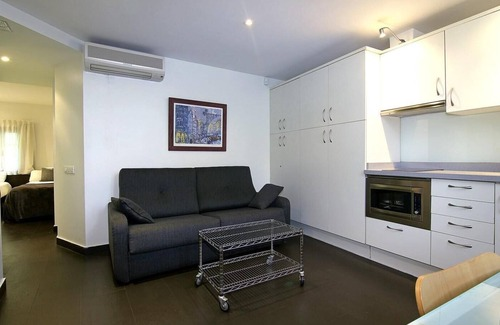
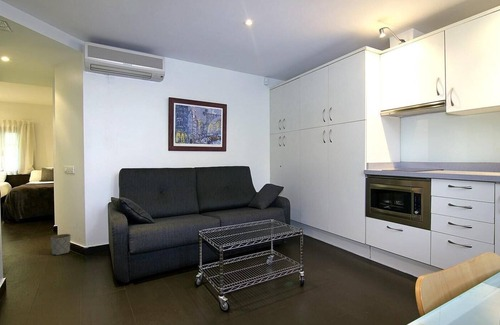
+ planter [50,233,72,256]
